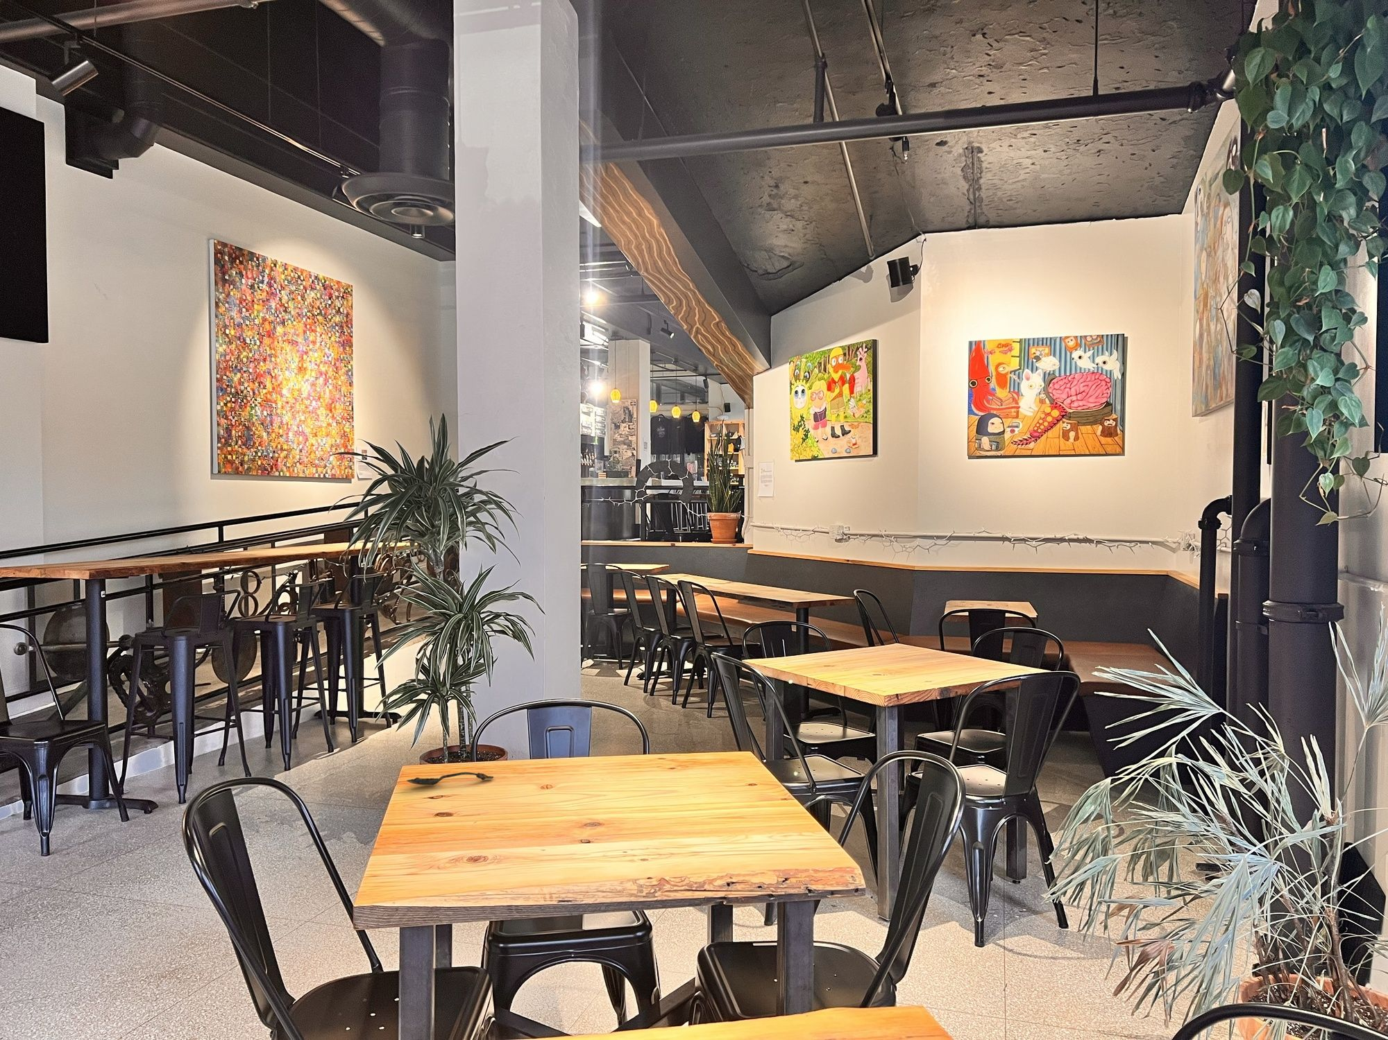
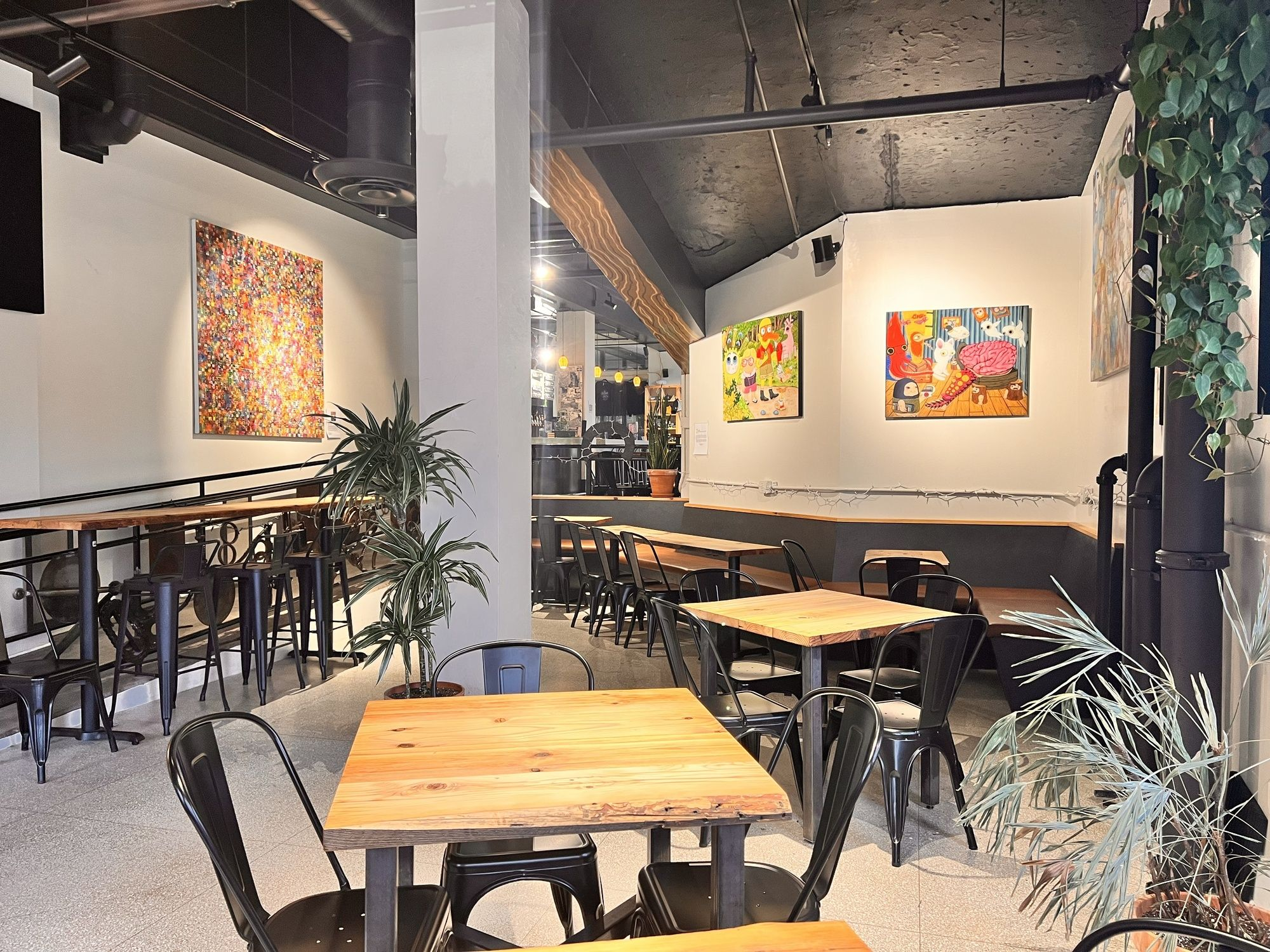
- spoon [405,771,494,785]
